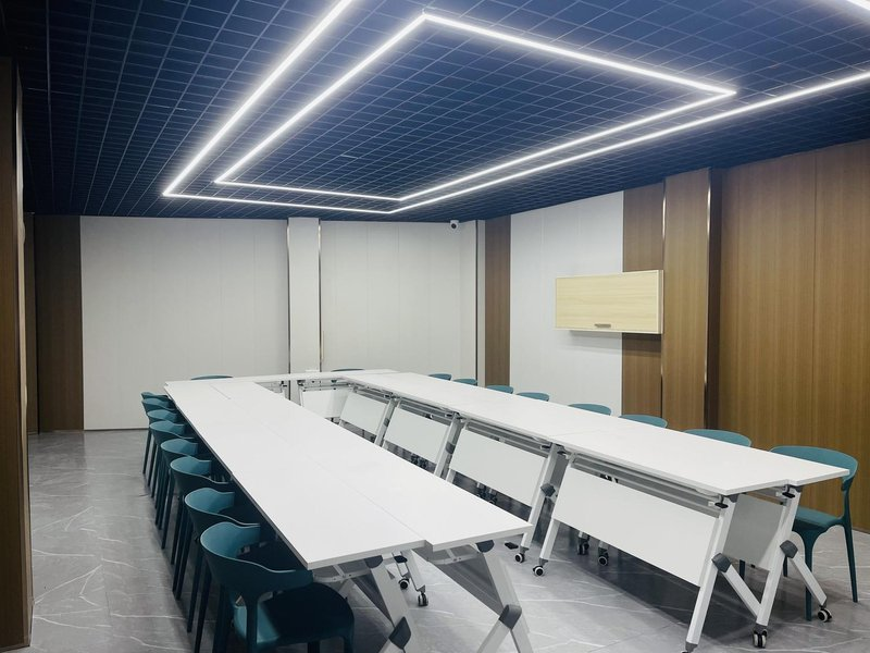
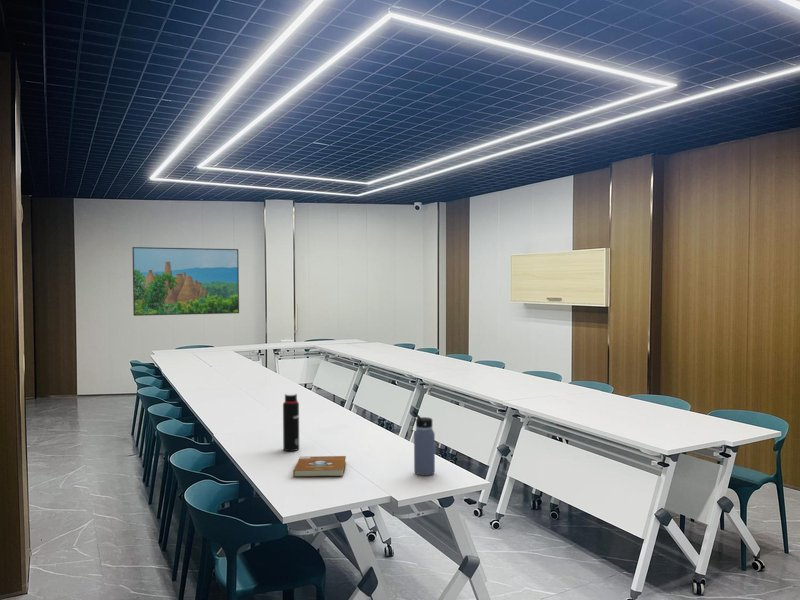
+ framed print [132,246,240,317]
+ water bottle [282,392,300,452]
+ book [292,455,347,478]
+ water bottle [411,410,436,477]
